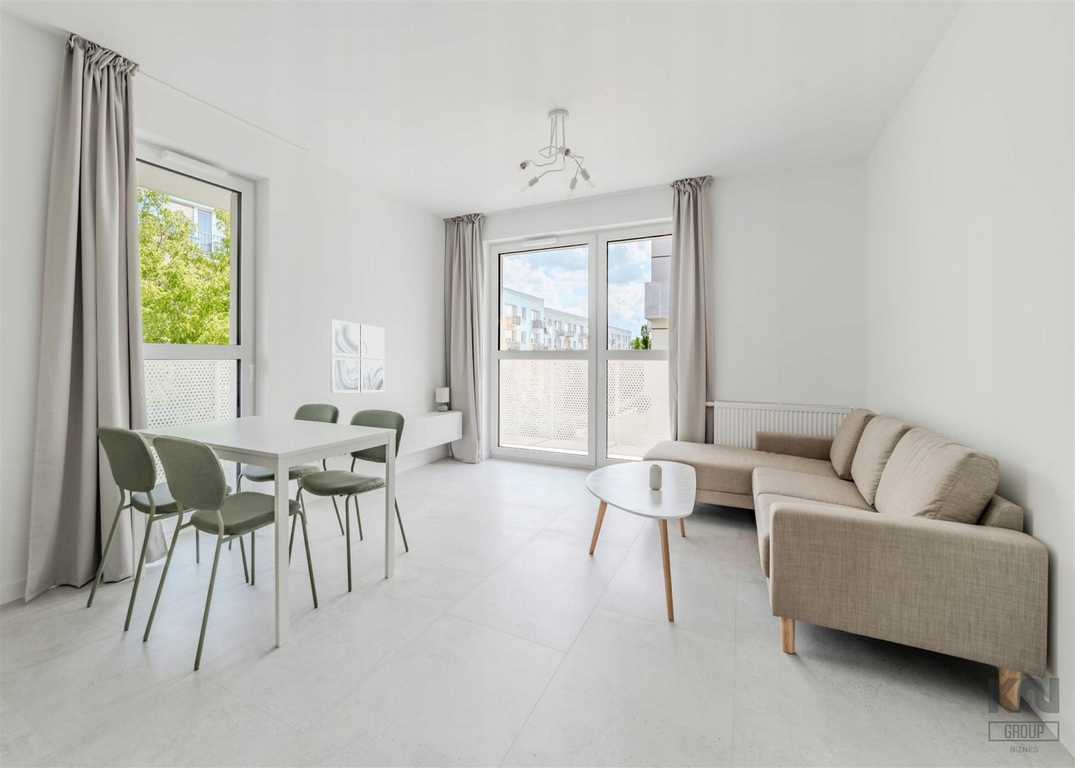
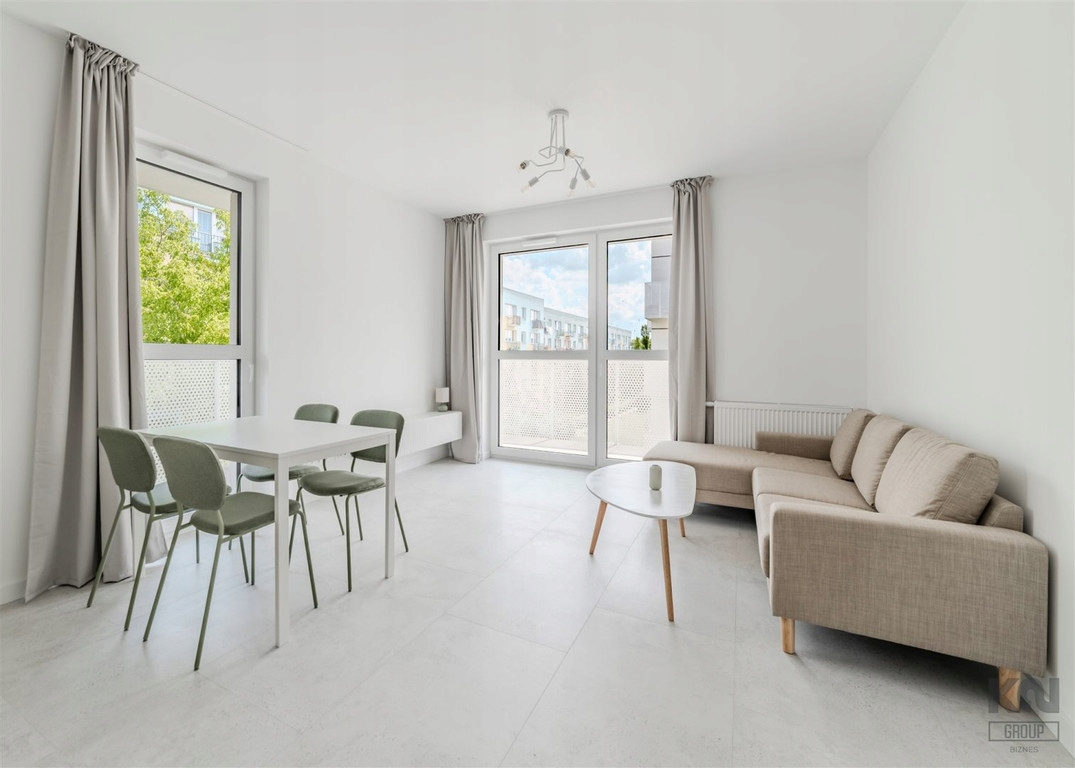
- wall art [329,319,386,394]
